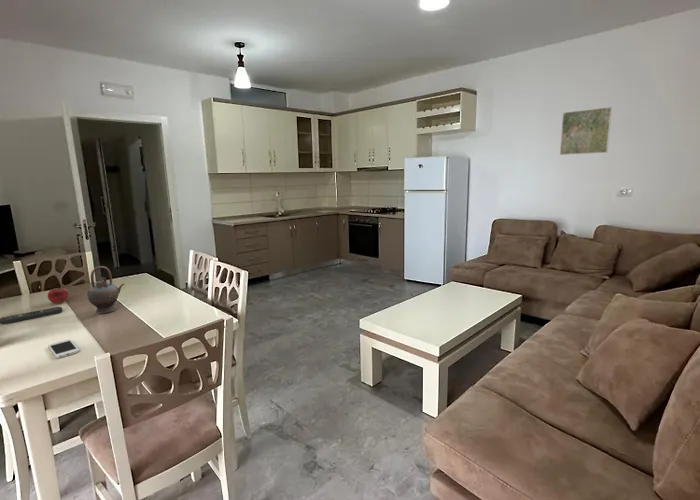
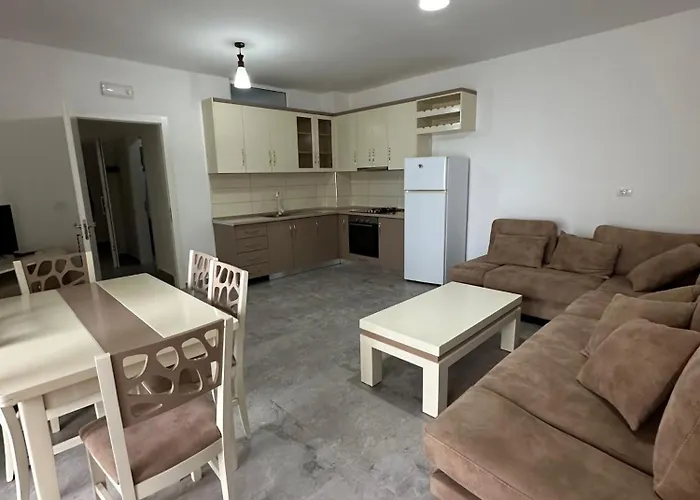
- smartphone [47,338,80,359]
- teapot [86,265,125,314]
- remote control [0,306,63,325]
- fruit [47,286,70,304]
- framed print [559,106,613,156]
